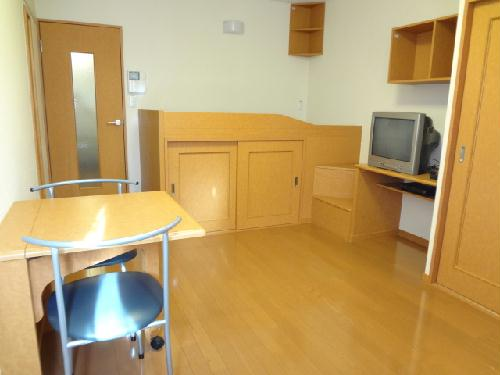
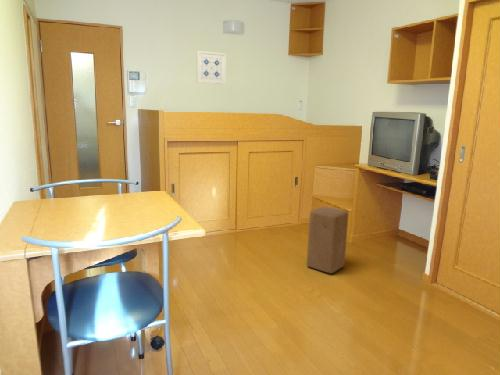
+ wall art [196,50,227,85]
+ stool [306,205,350,275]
